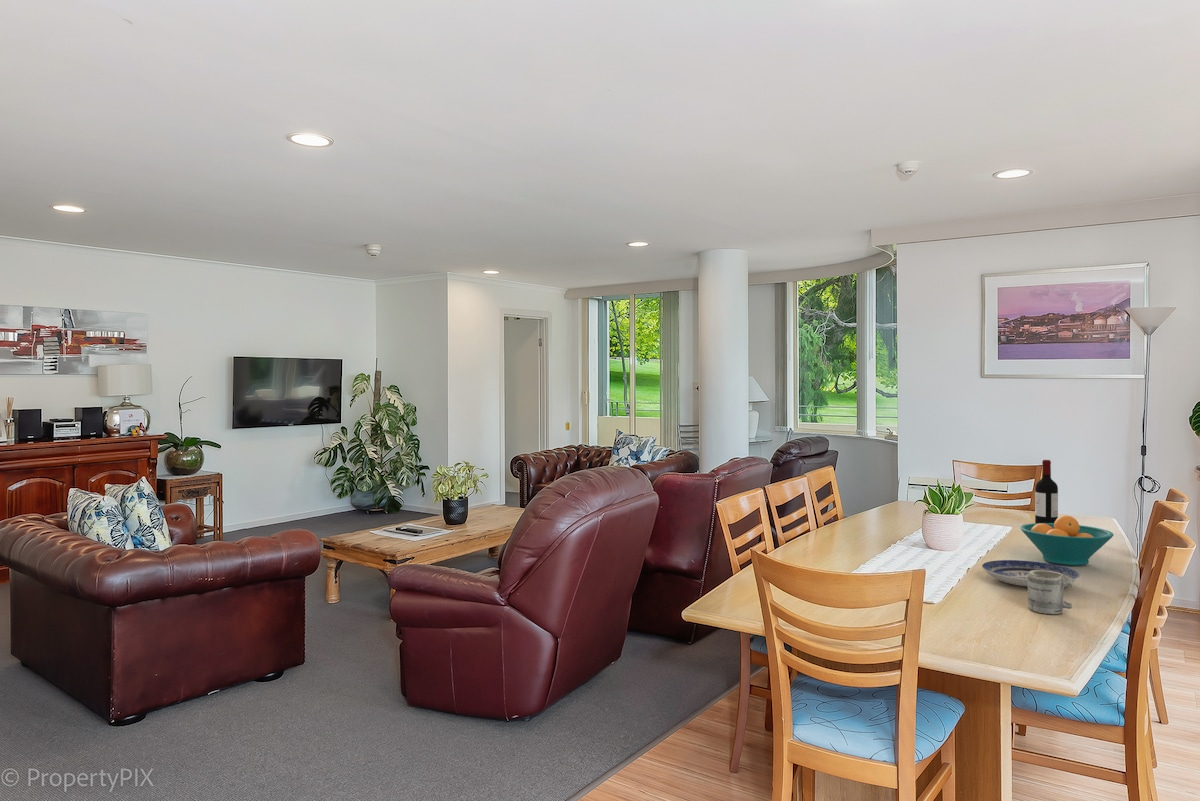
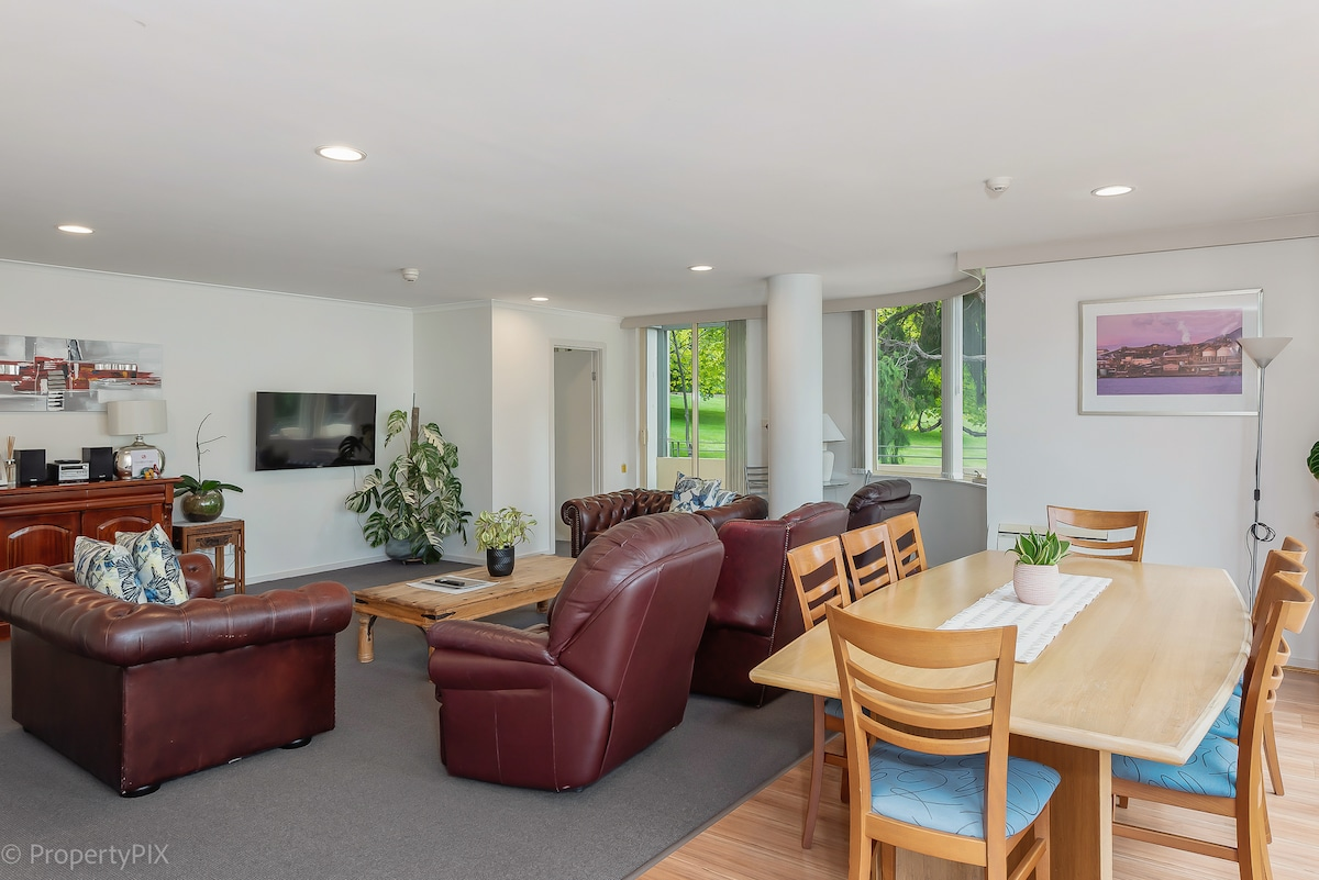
- mug [1027,570,1073,615]
- plate [981,559,1081,588]
- fruit bowl [1019,515,1115,566]
- wine bottle [1034,459,1059,523]
